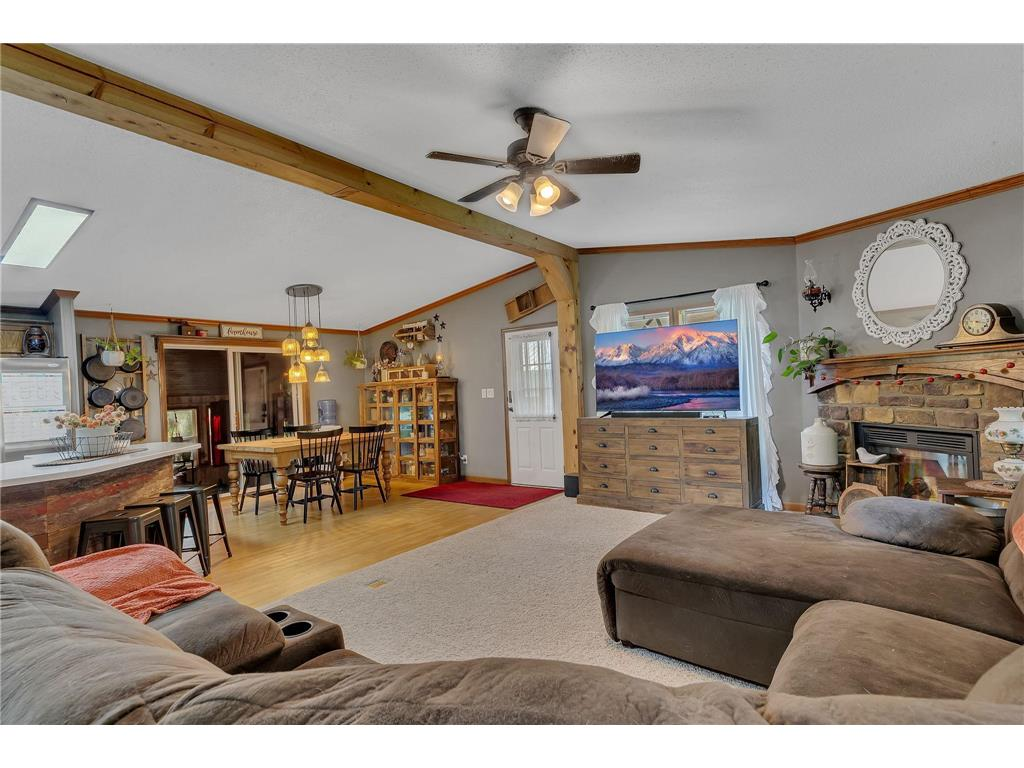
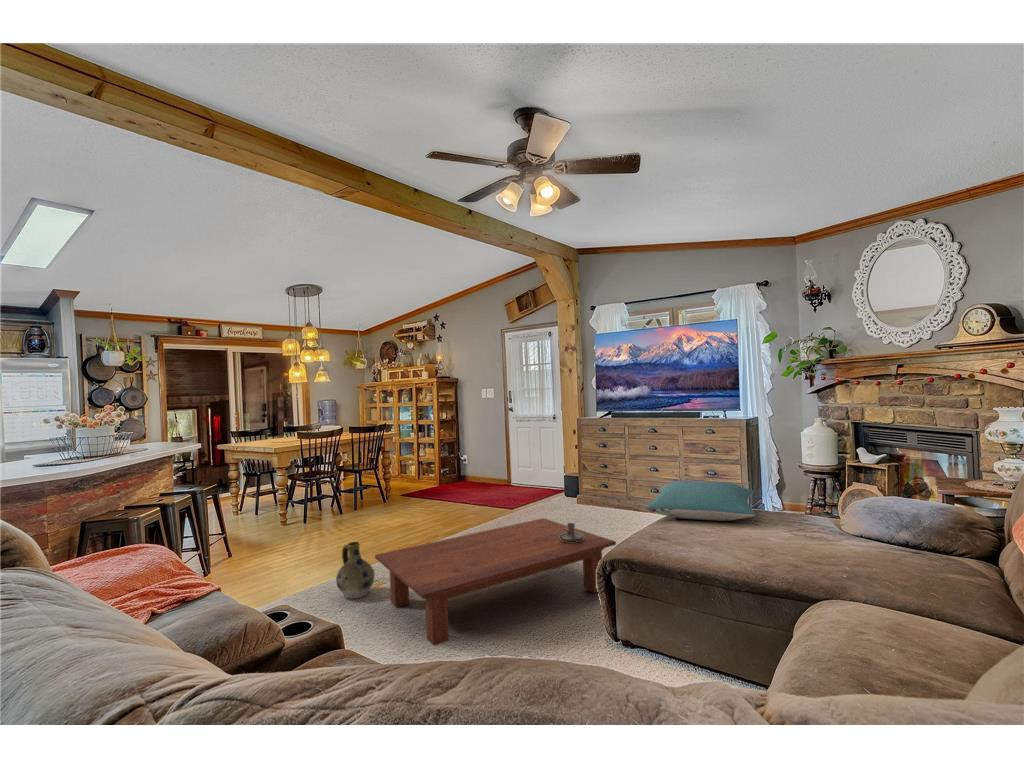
+ ceramic jug [335,541,376,599]
+ candle holder [556,522,584,542]
+ pillow [644,480,757,522]
+ coffee table [374,517,617,647]
